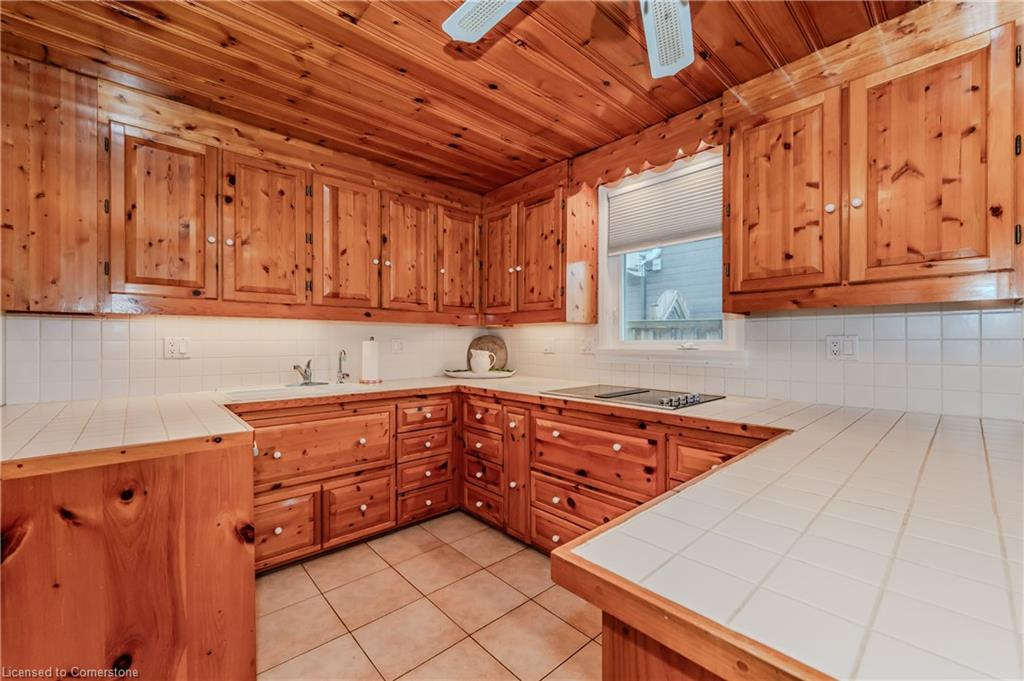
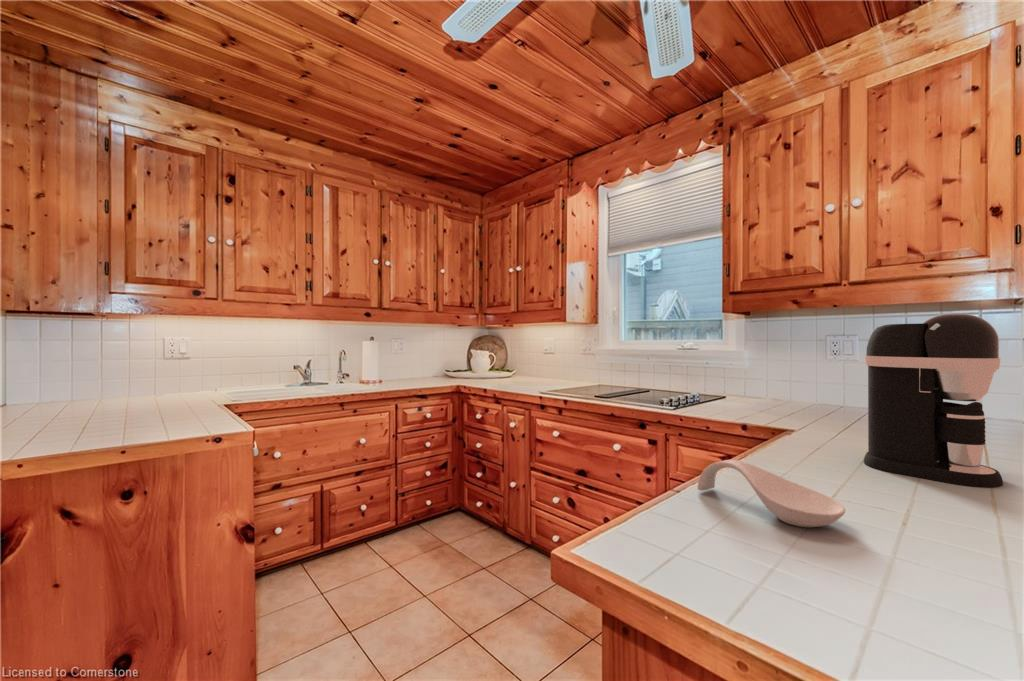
+ spoon rest [696,459,846,528]
+ coffee maker [863,313,1004,488]
